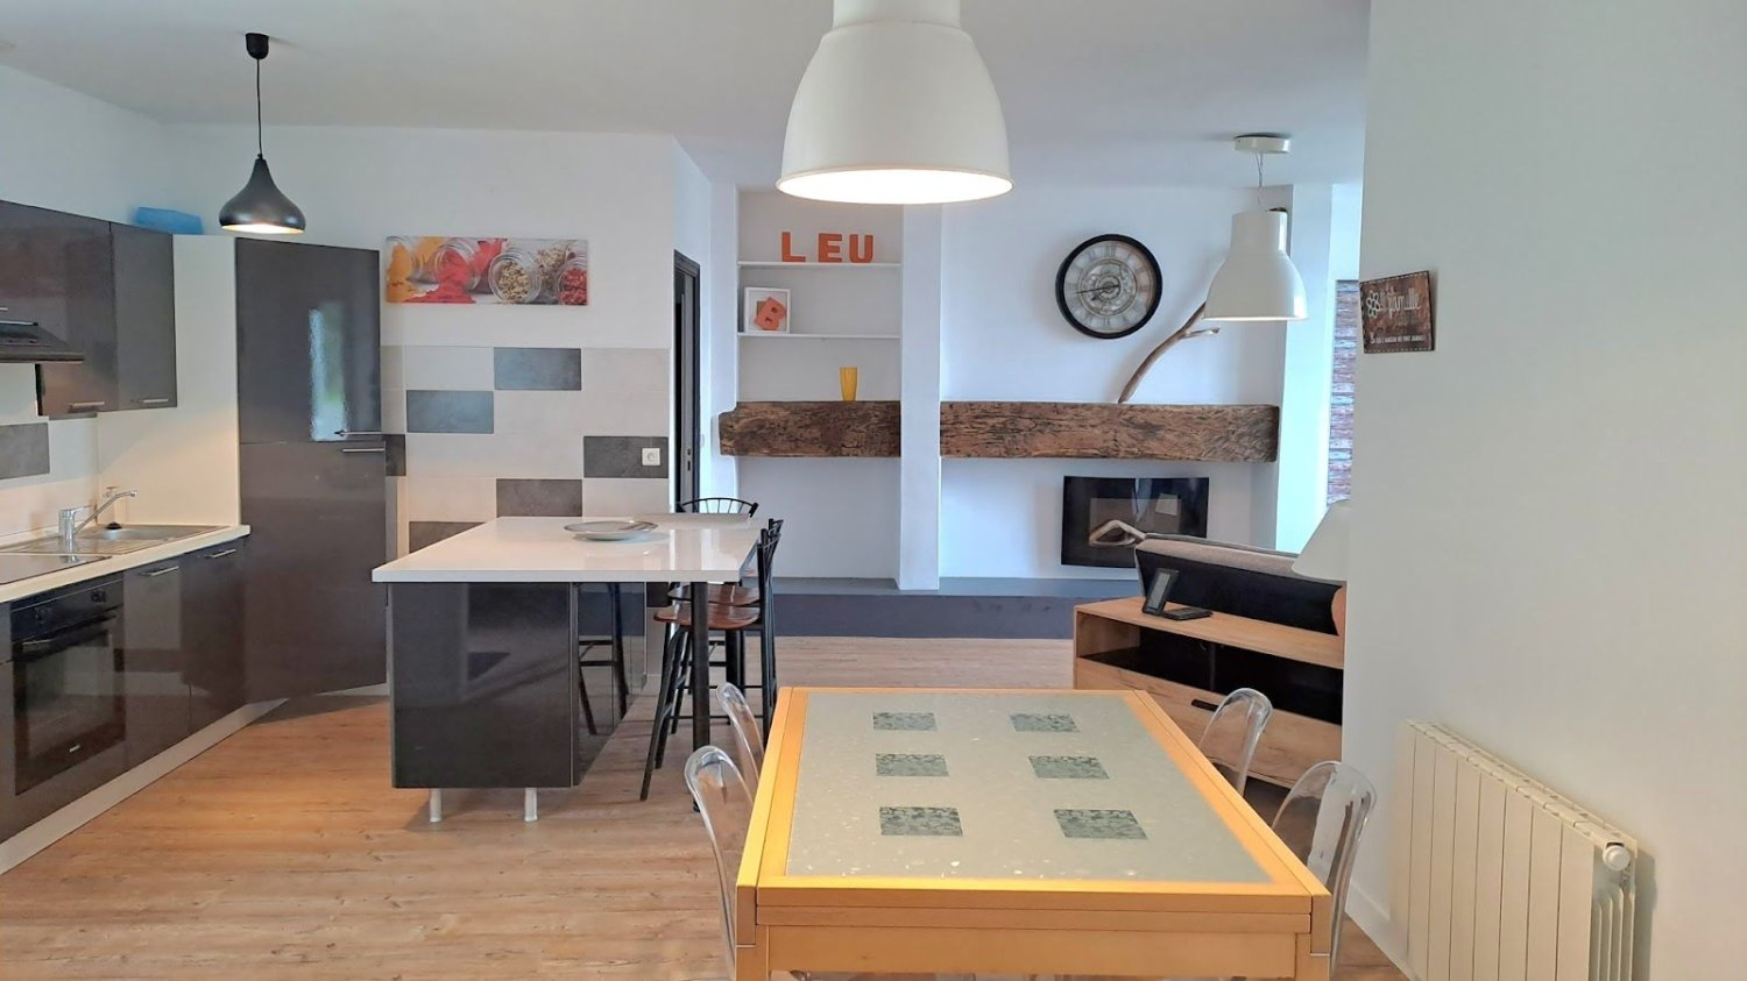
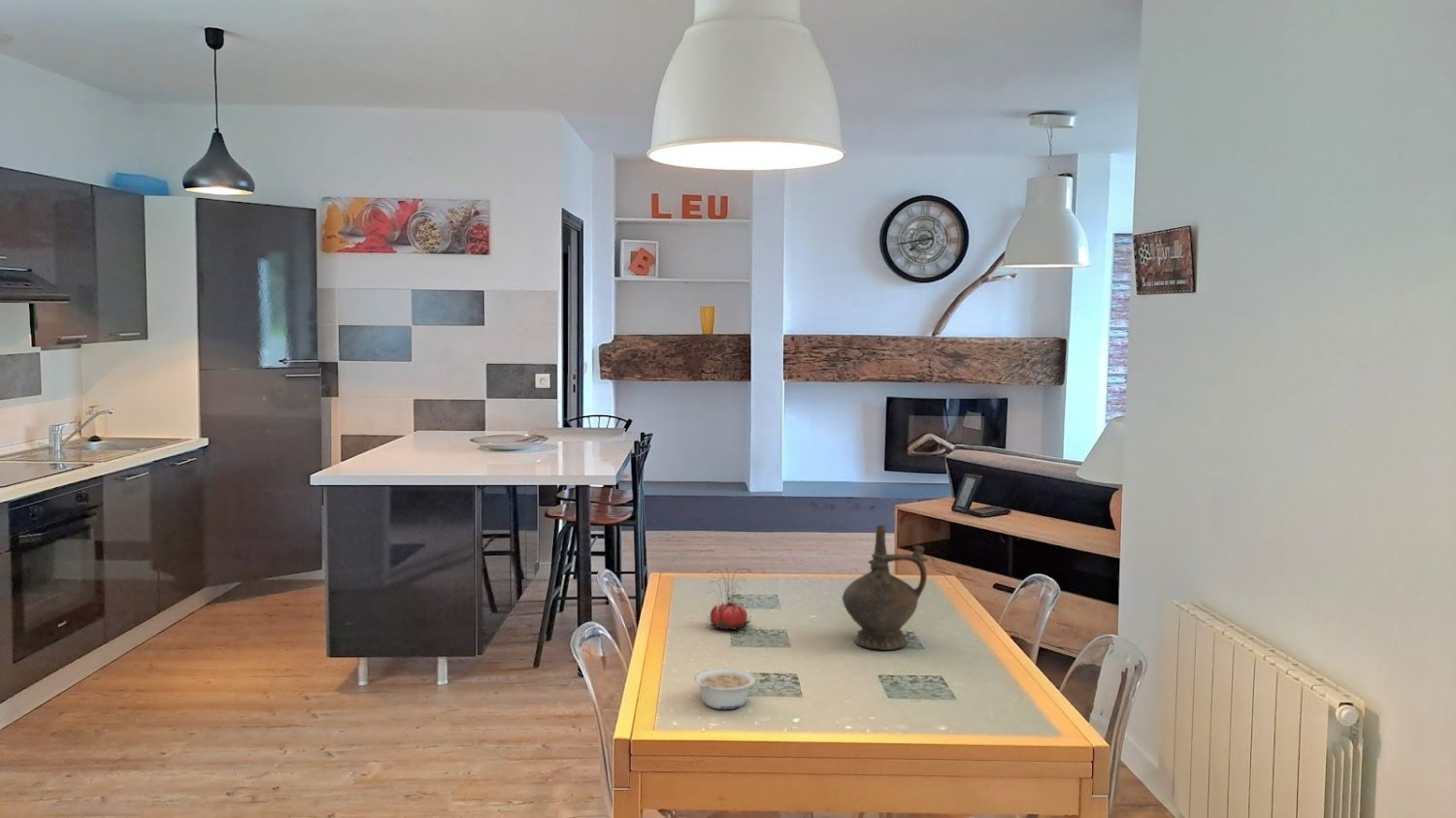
+ flower [707,567,752,631]
+ legume [693,667,756,710]
+ ceremonial vessel [842,525,929,651]
